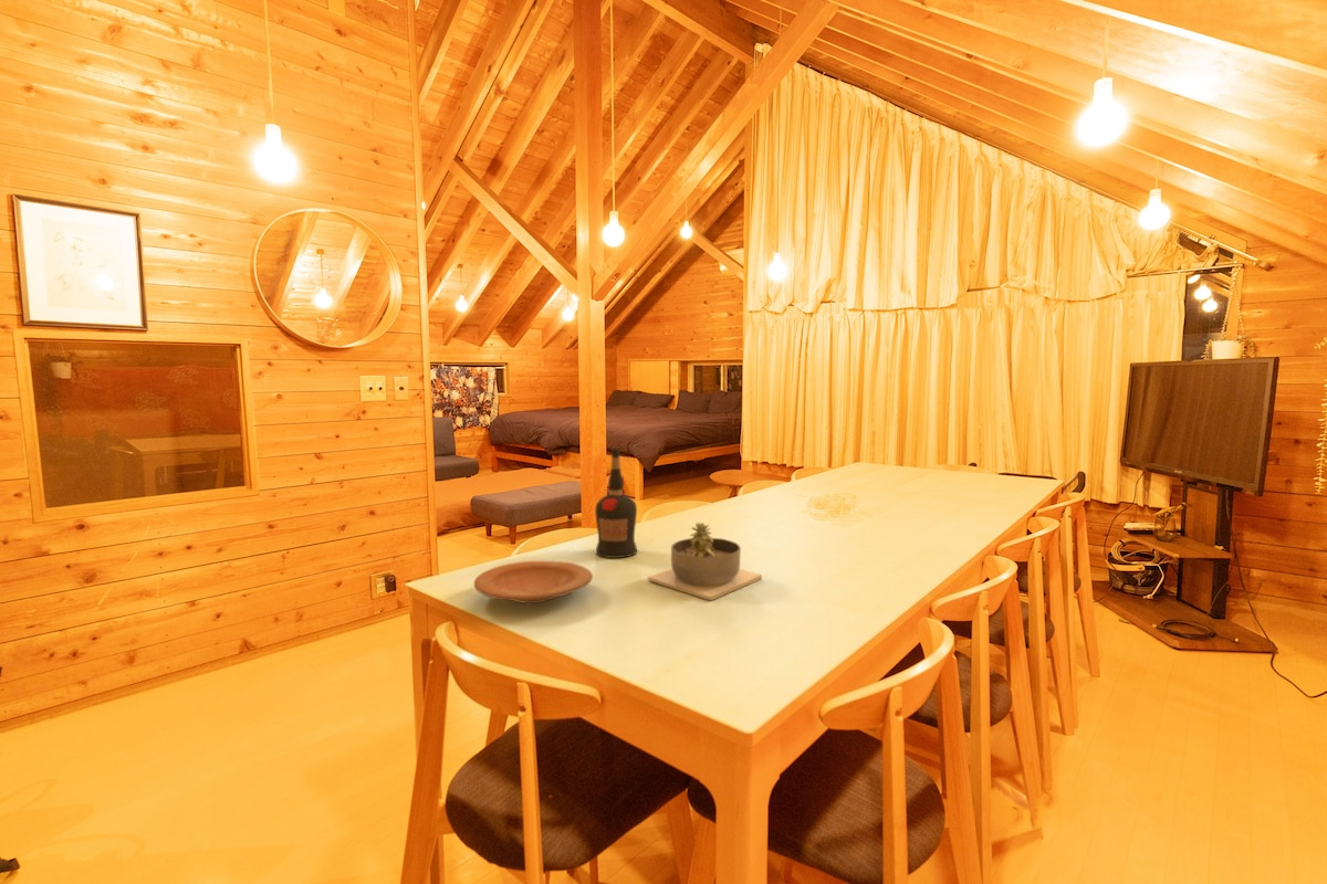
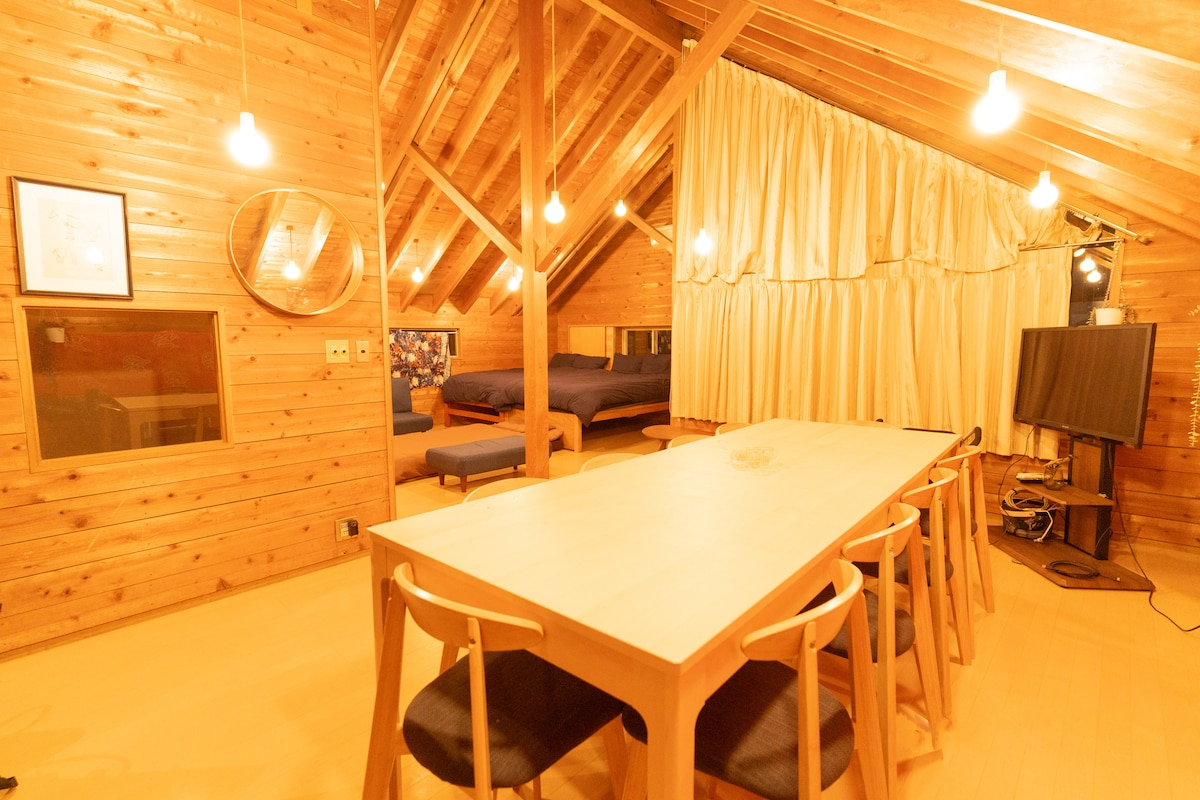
- plate [473,559,594,604]
- liquor bottle [594,446,638,559]
- succulent planter [647,522,763,601]
